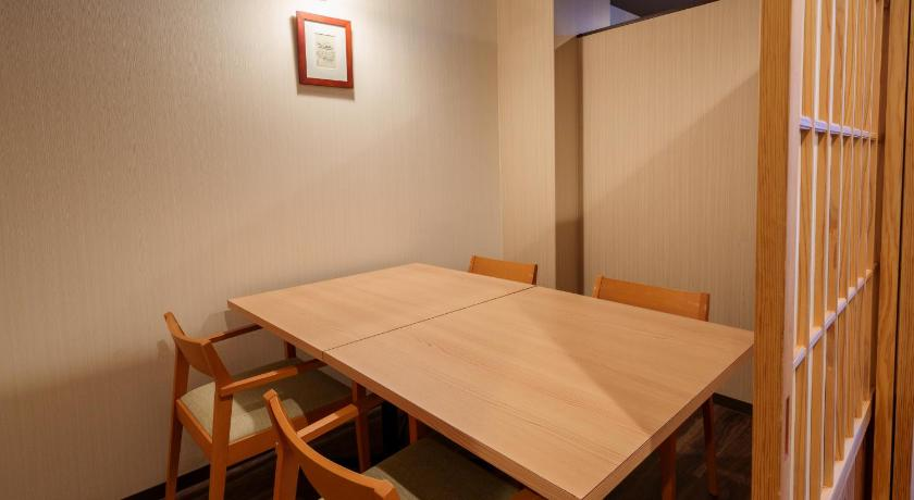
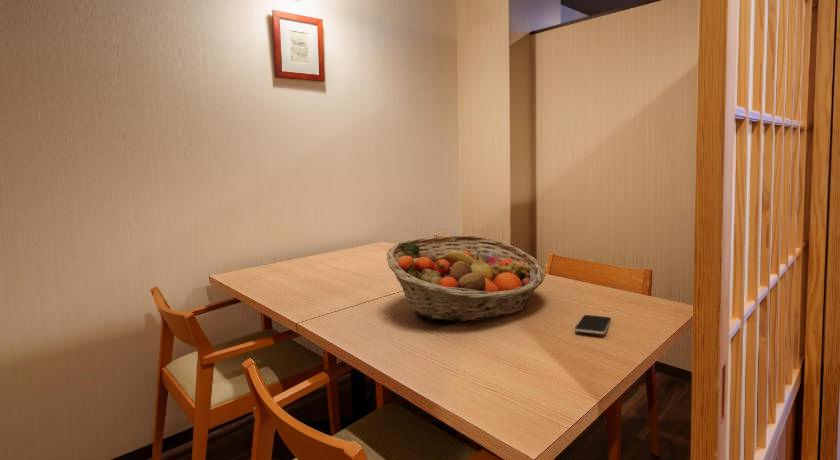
+ fruit basket [385,234,547,322]
+ smartphone [574,314,612,335]
